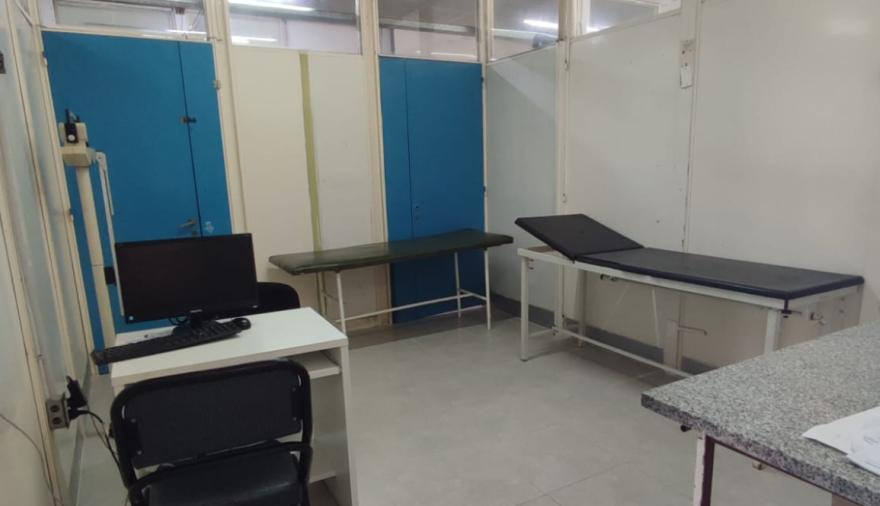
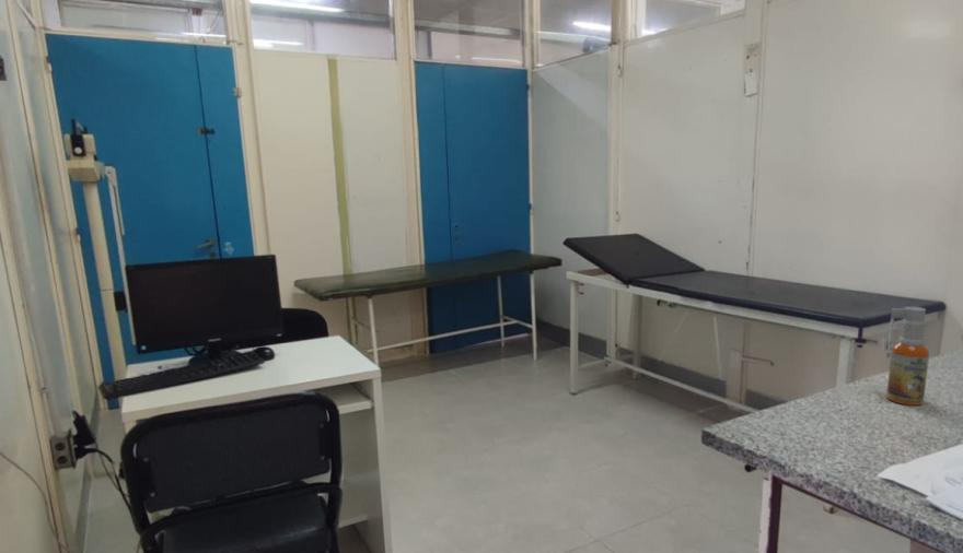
+ spray bottle [885,306,930,407]
